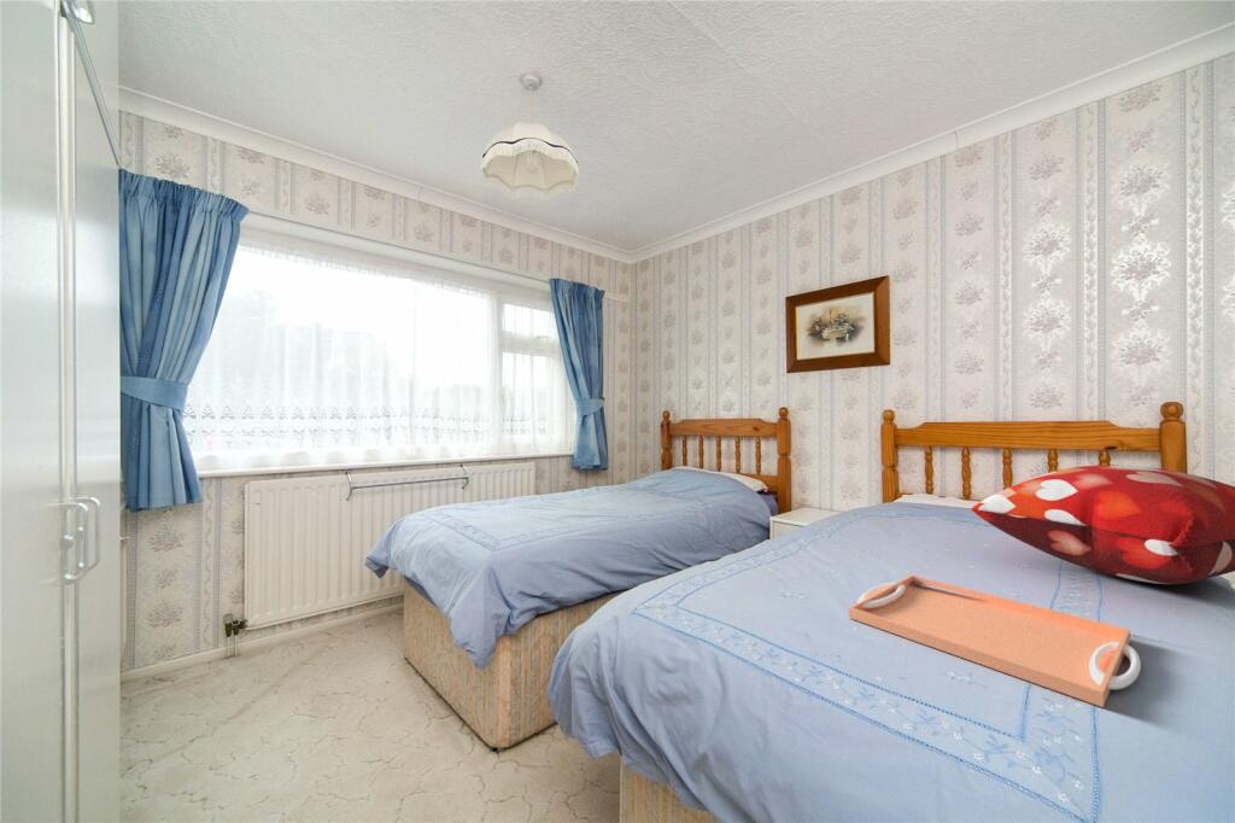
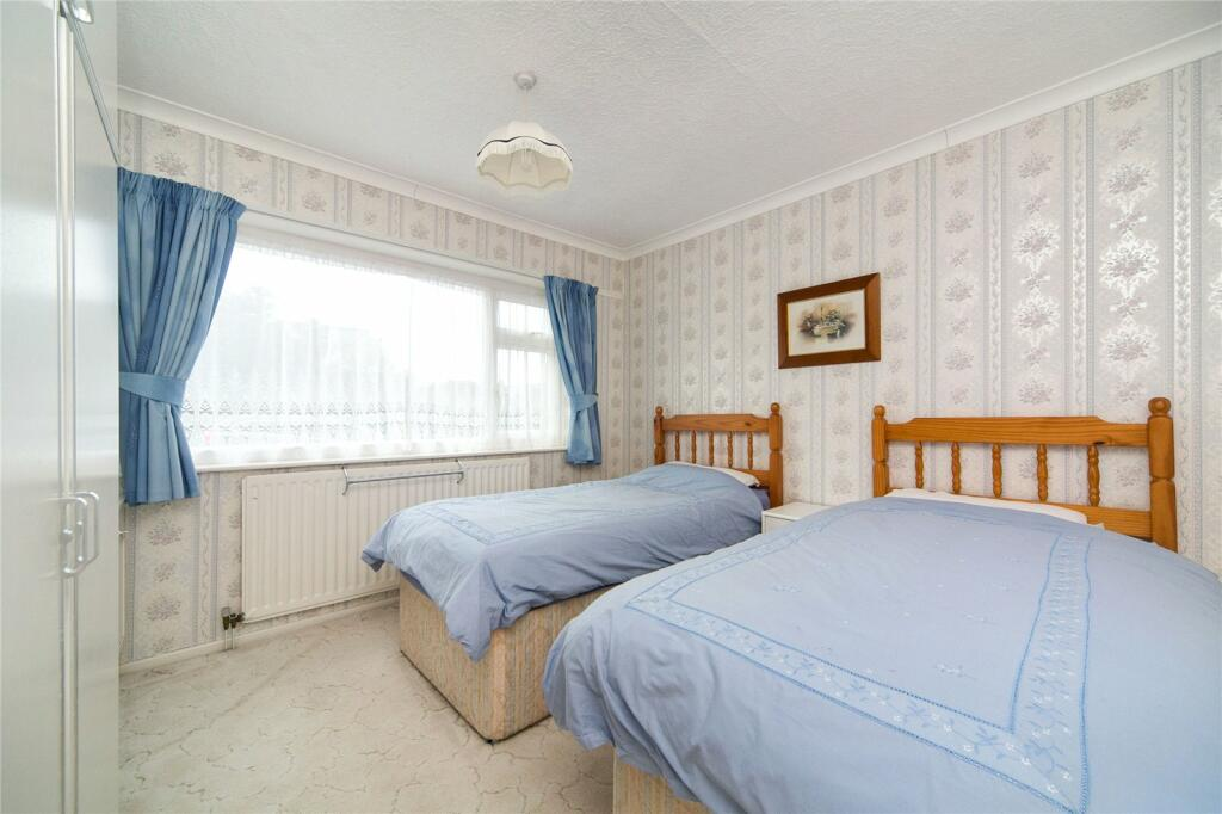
- decorative pillow [970,463,1235,585]
- serving tray [848,573,1142,708]
